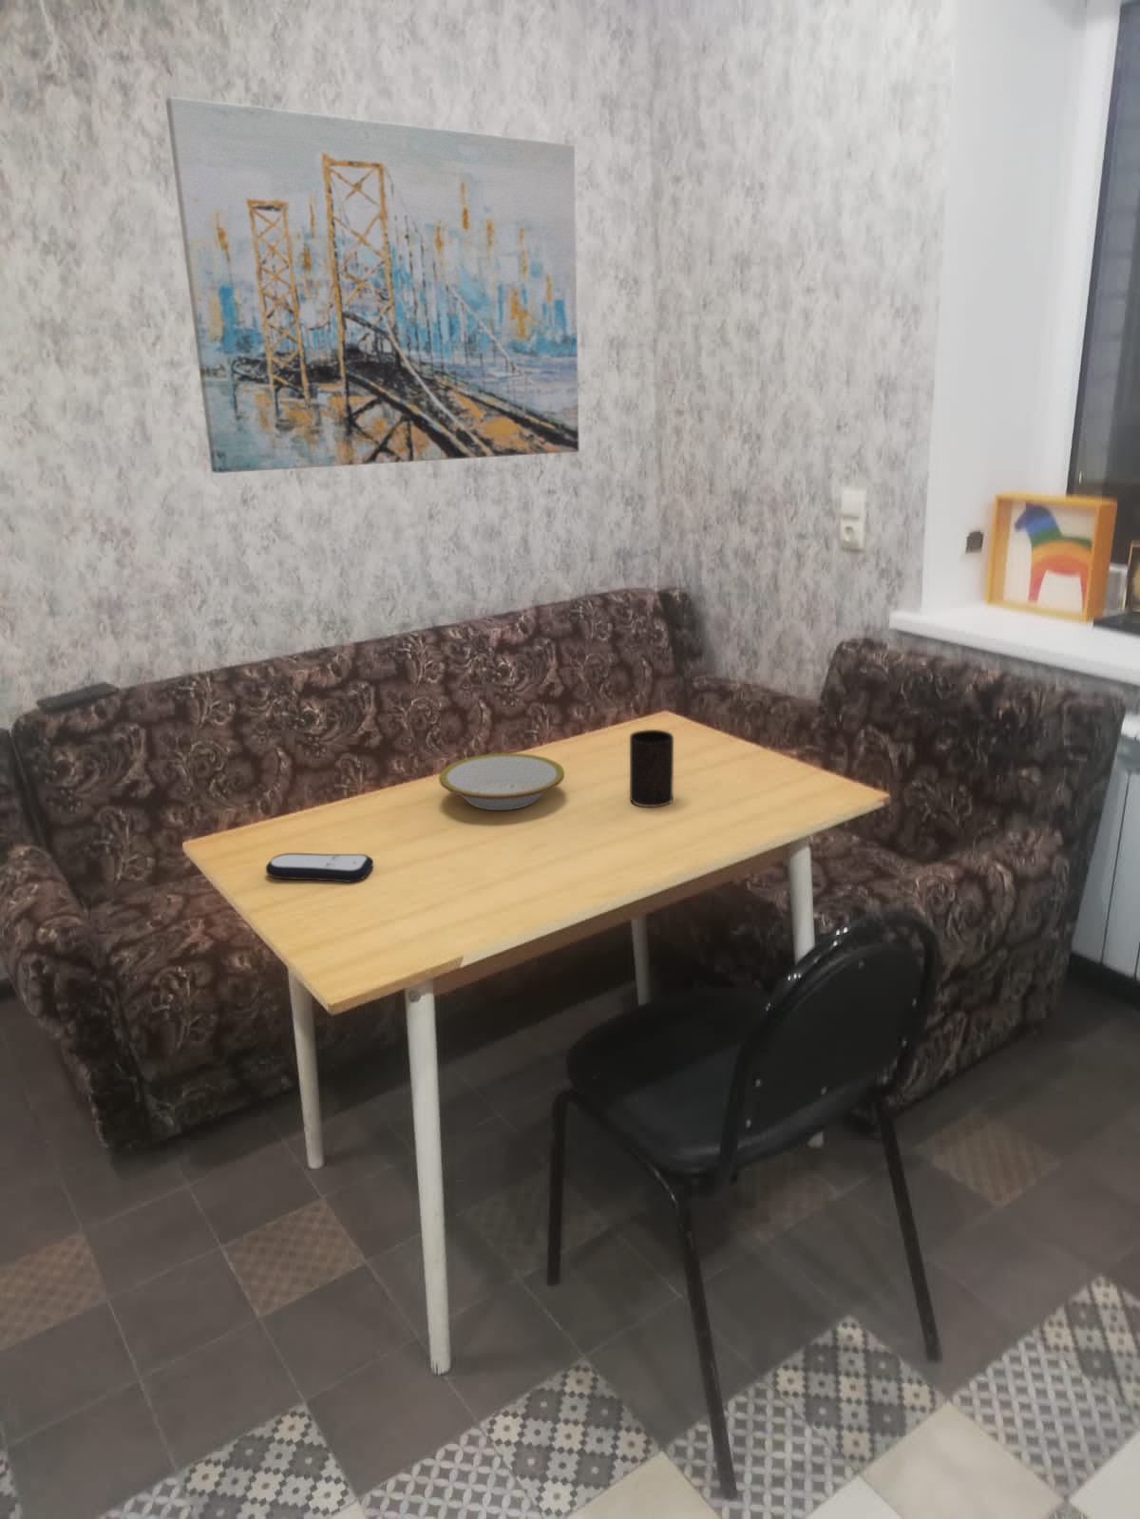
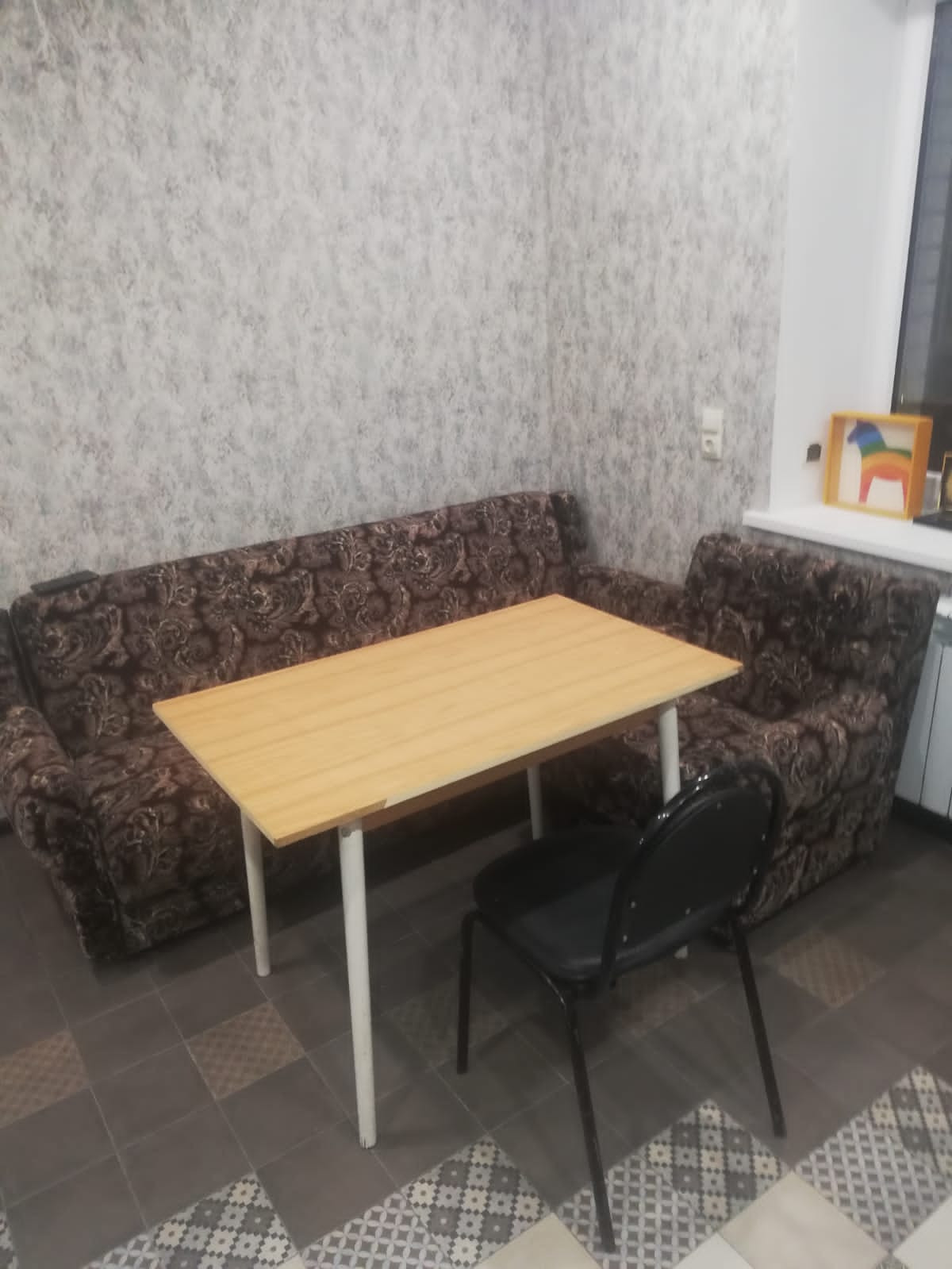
- remote control [265,852,375,882]
- wall art [164,96,580,474]
- cup [629,729,674,808]
- bowl [438,753,565,812]
